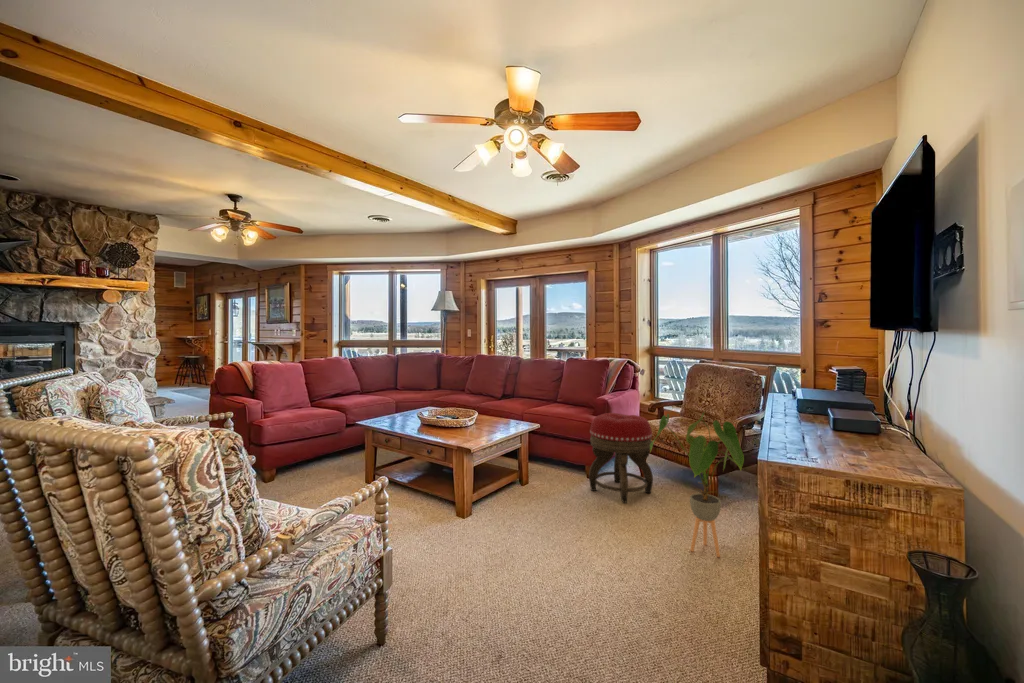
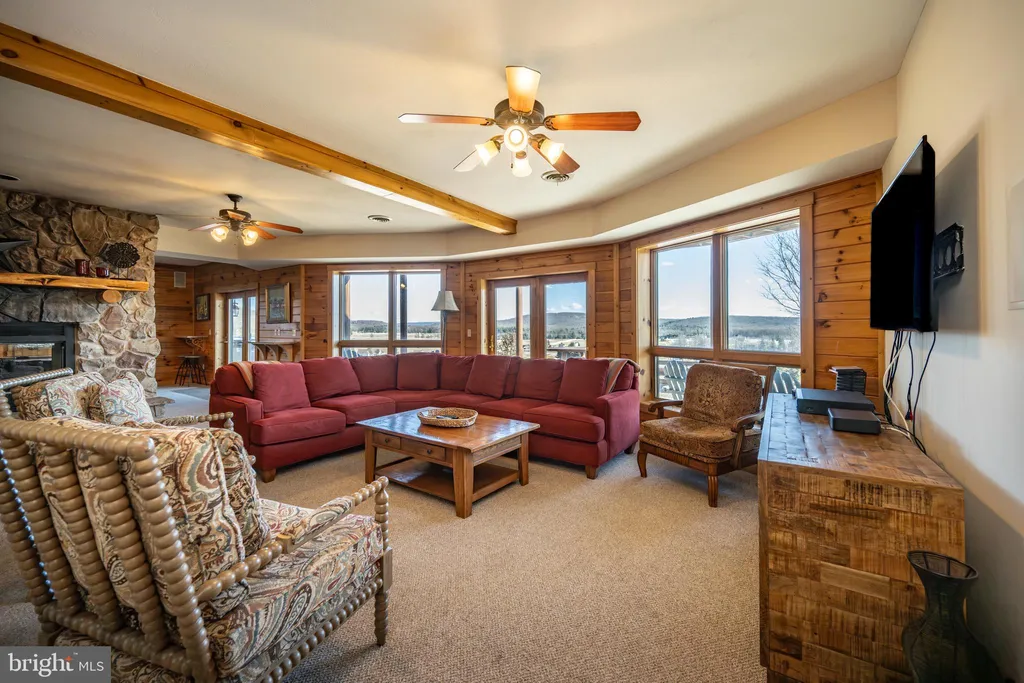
- house plant [649,410,745,558]
- footstool [588,412,654,503]
